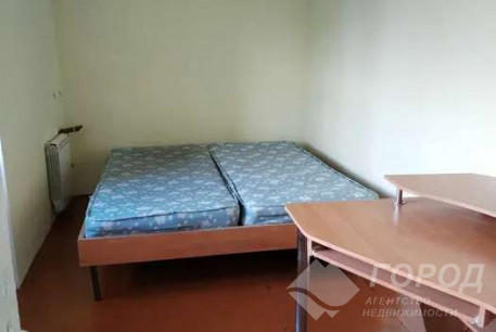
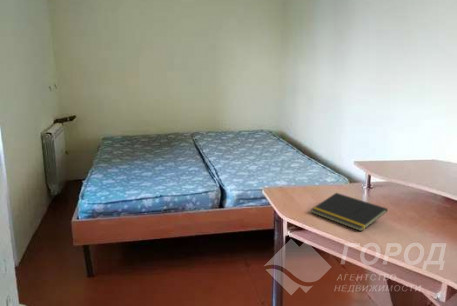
+ notepad [309,192,388,232]
